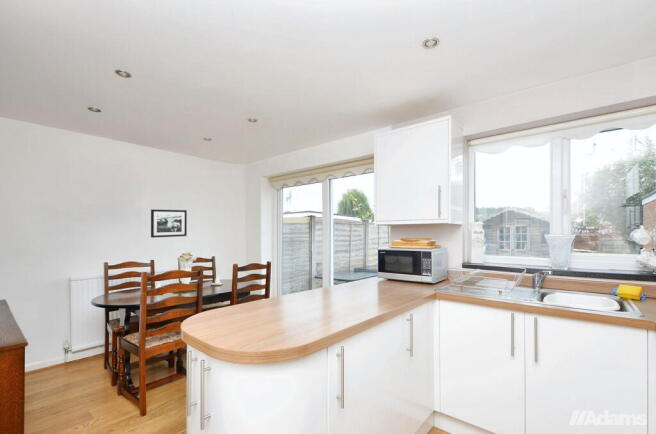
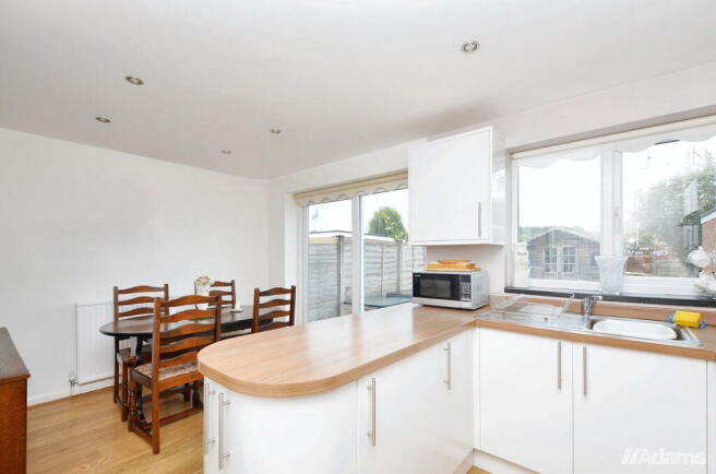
- picture frame [150,209,188,239]
